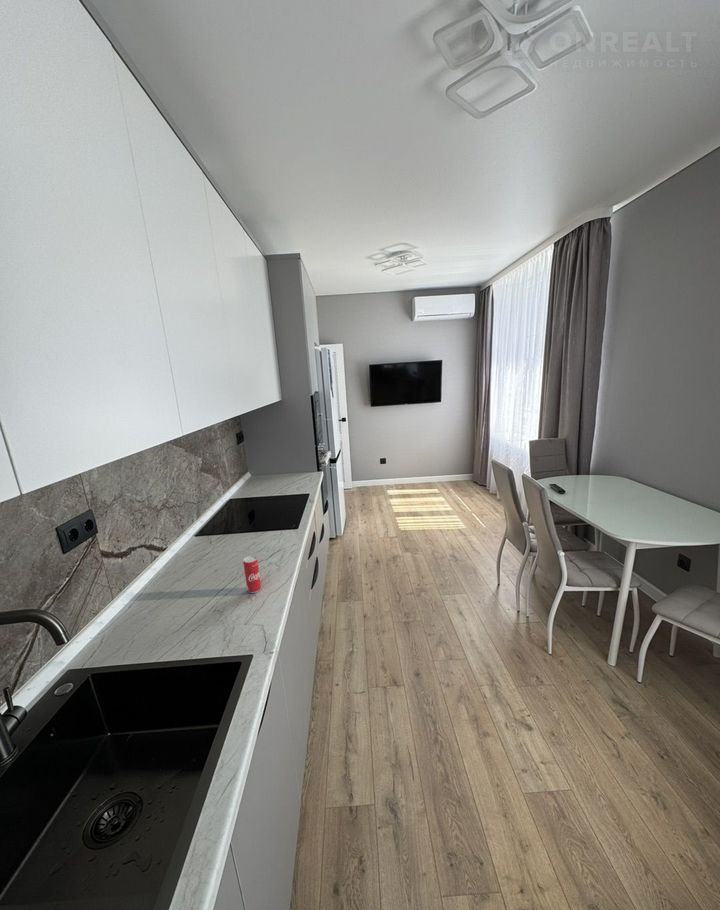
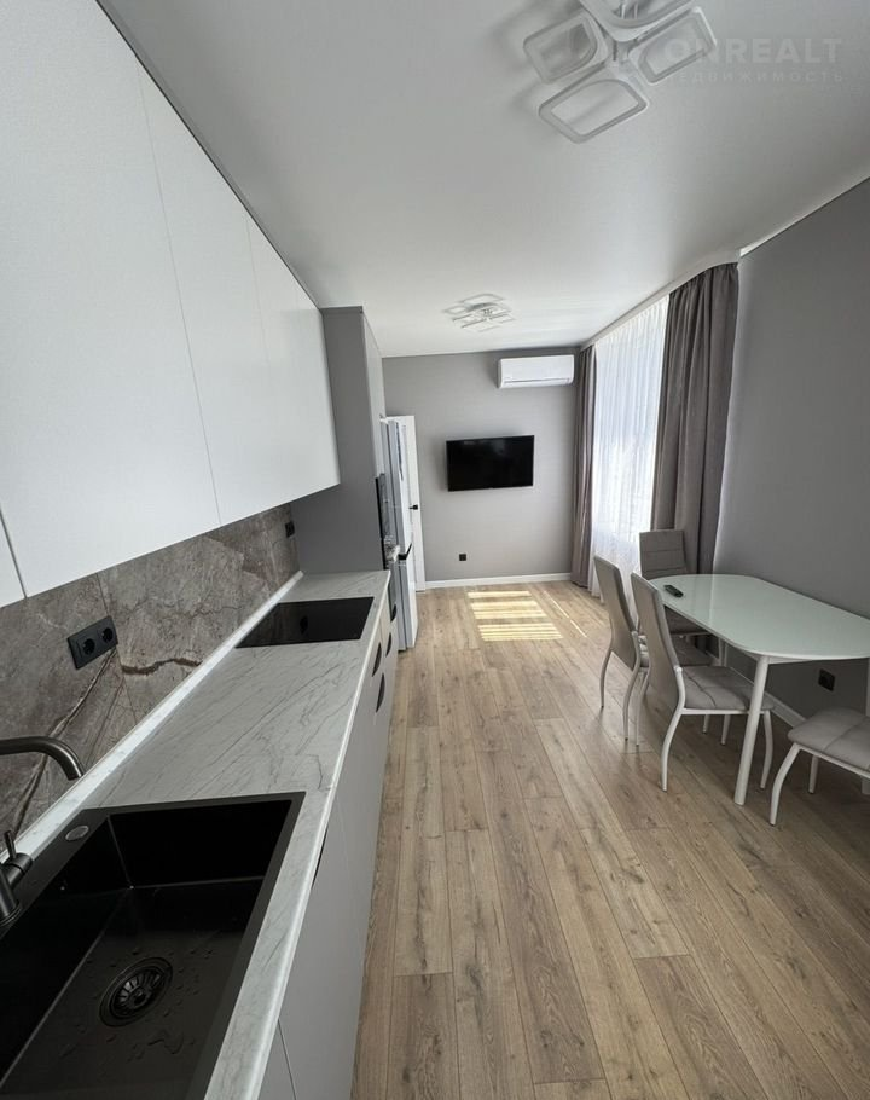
- beverage can [242,555,262,594]
